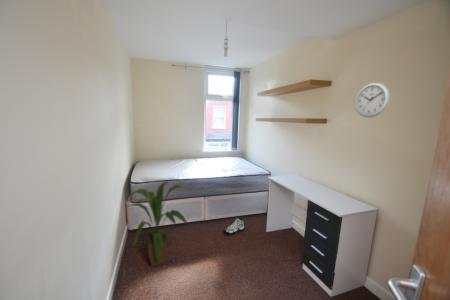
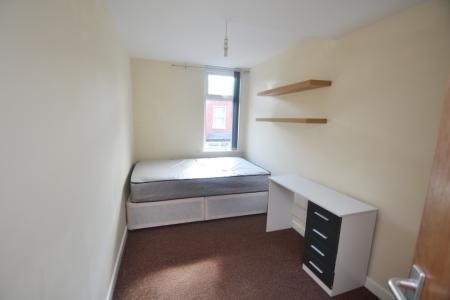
- house plant [124,180,191,267]
- sneaker [224,216,245,236]
- wall clock [354,82,391,118]
